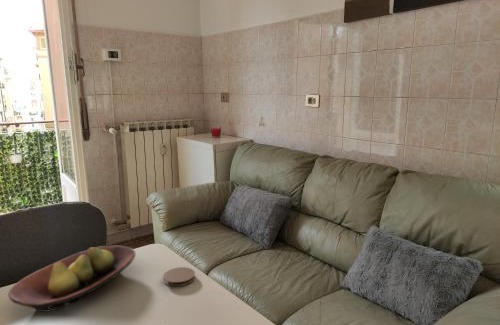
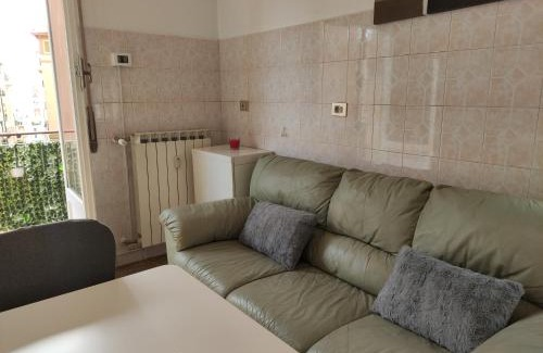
- coaster [163,266,196,287]
- fruit bowl [7,244,136,313]
